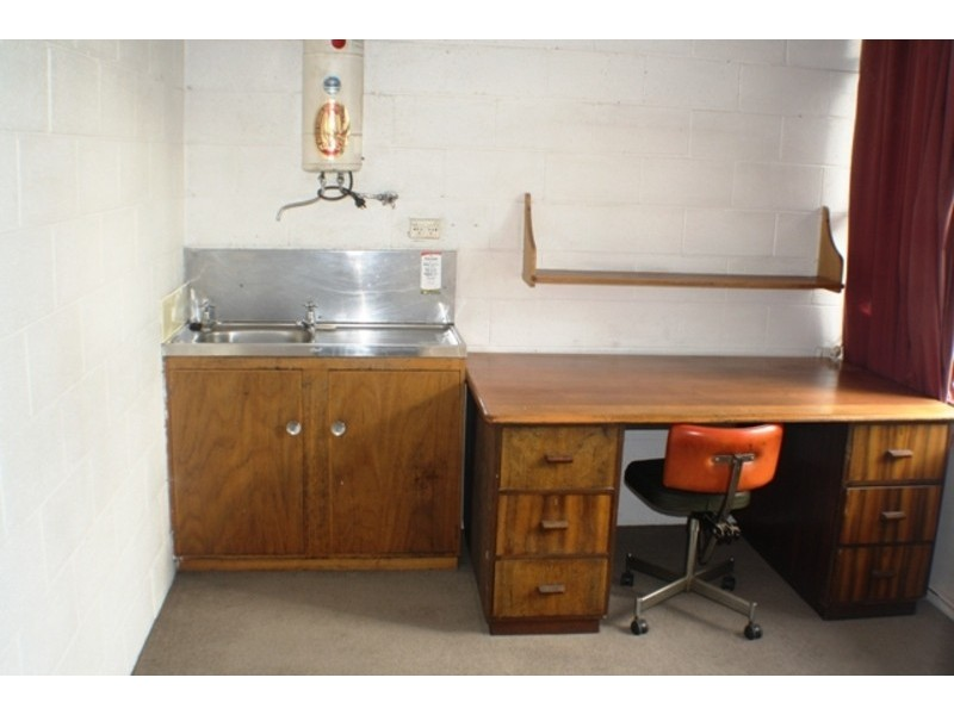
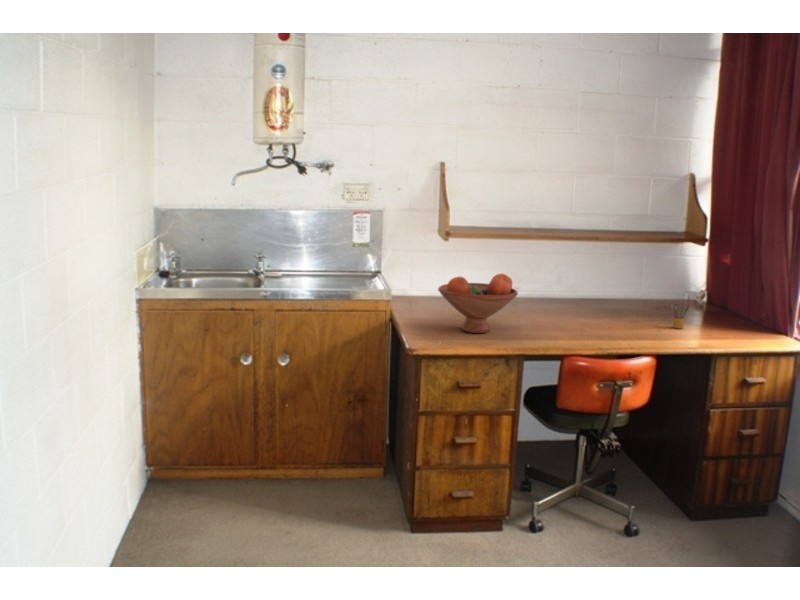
+ pencil box [670,301,691,330]
+ fruit bowl [437,273,519,334]
